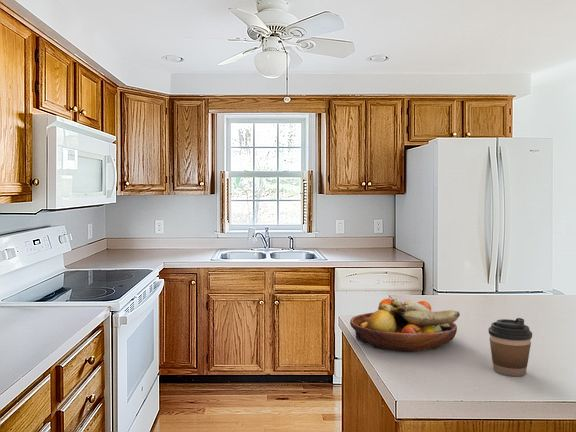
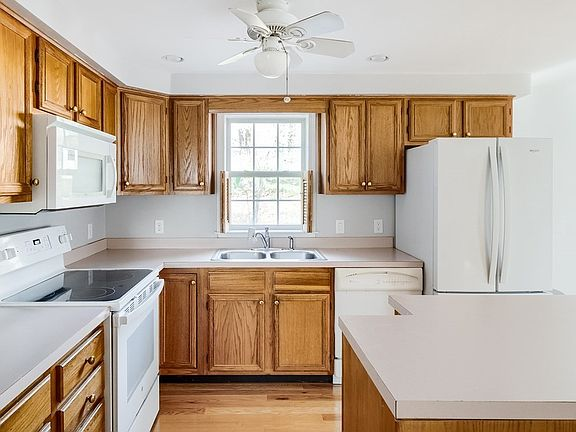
- coffee cup [487,317,533,377]
- fruit bowl [349,298,461,353]
